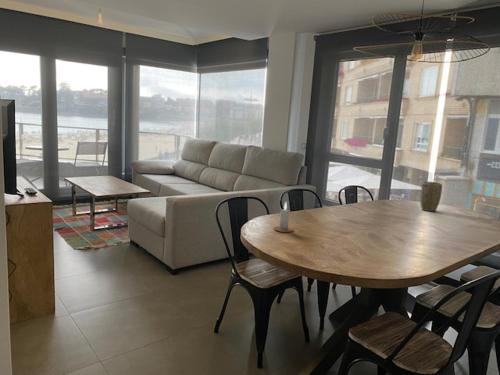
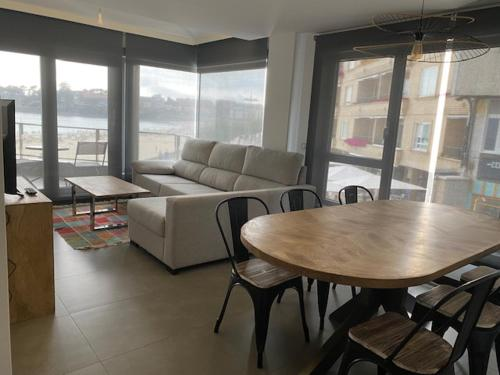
- candle [273,201,294,233]
- plant pot [419,181,443,212]
